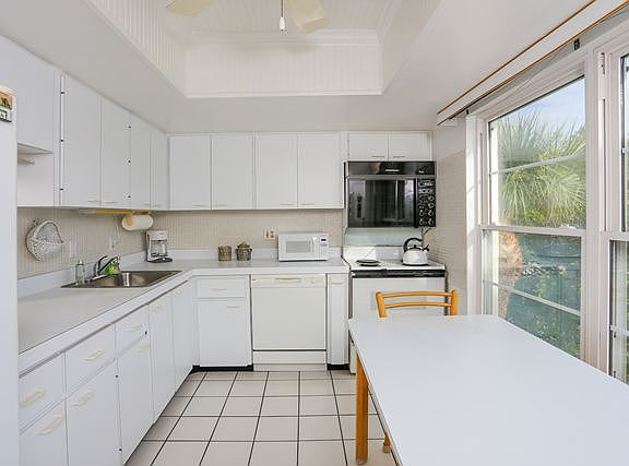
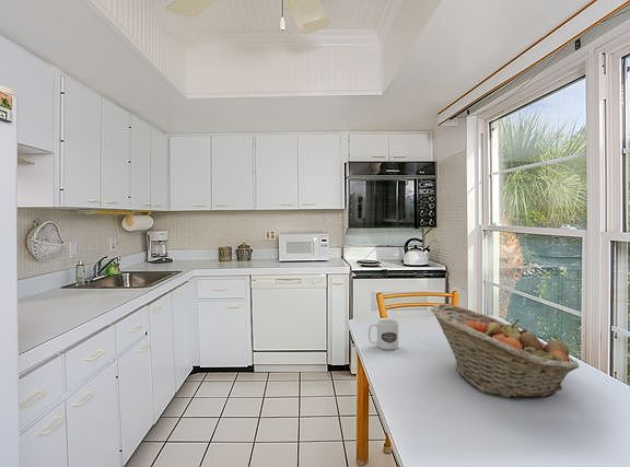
+ fruit basket [430,303,580,399]
+ mug [368,318,399,351]
